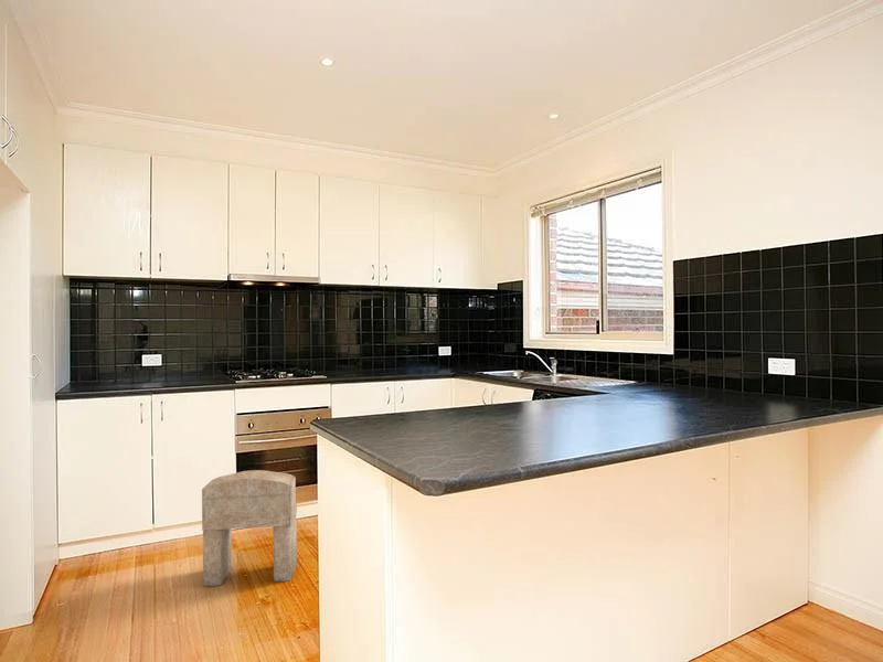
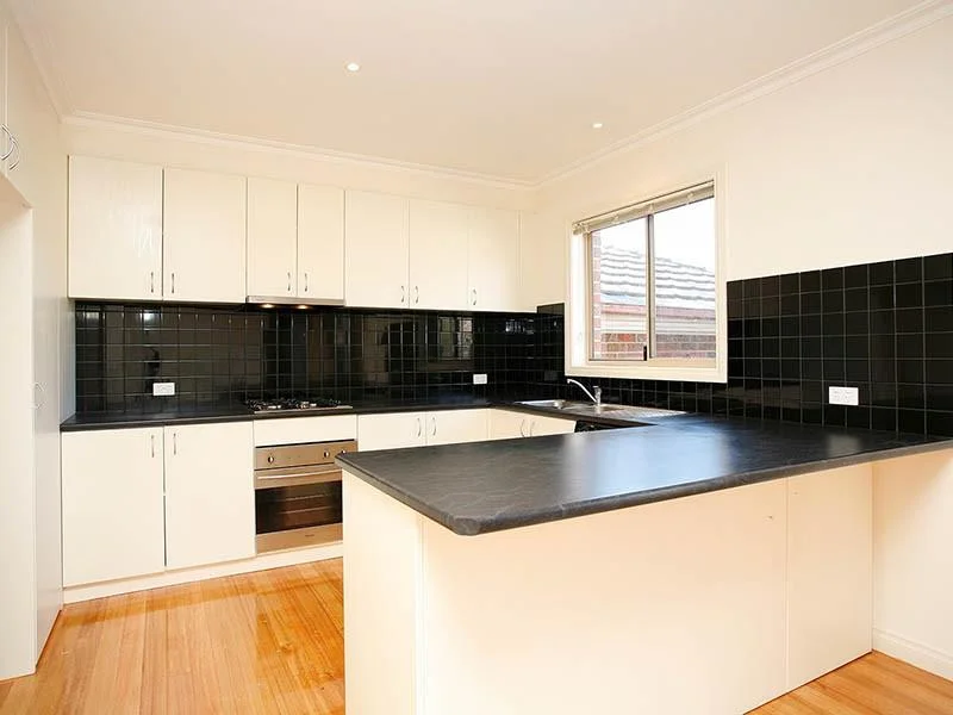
- stool [201,469,298,588]
